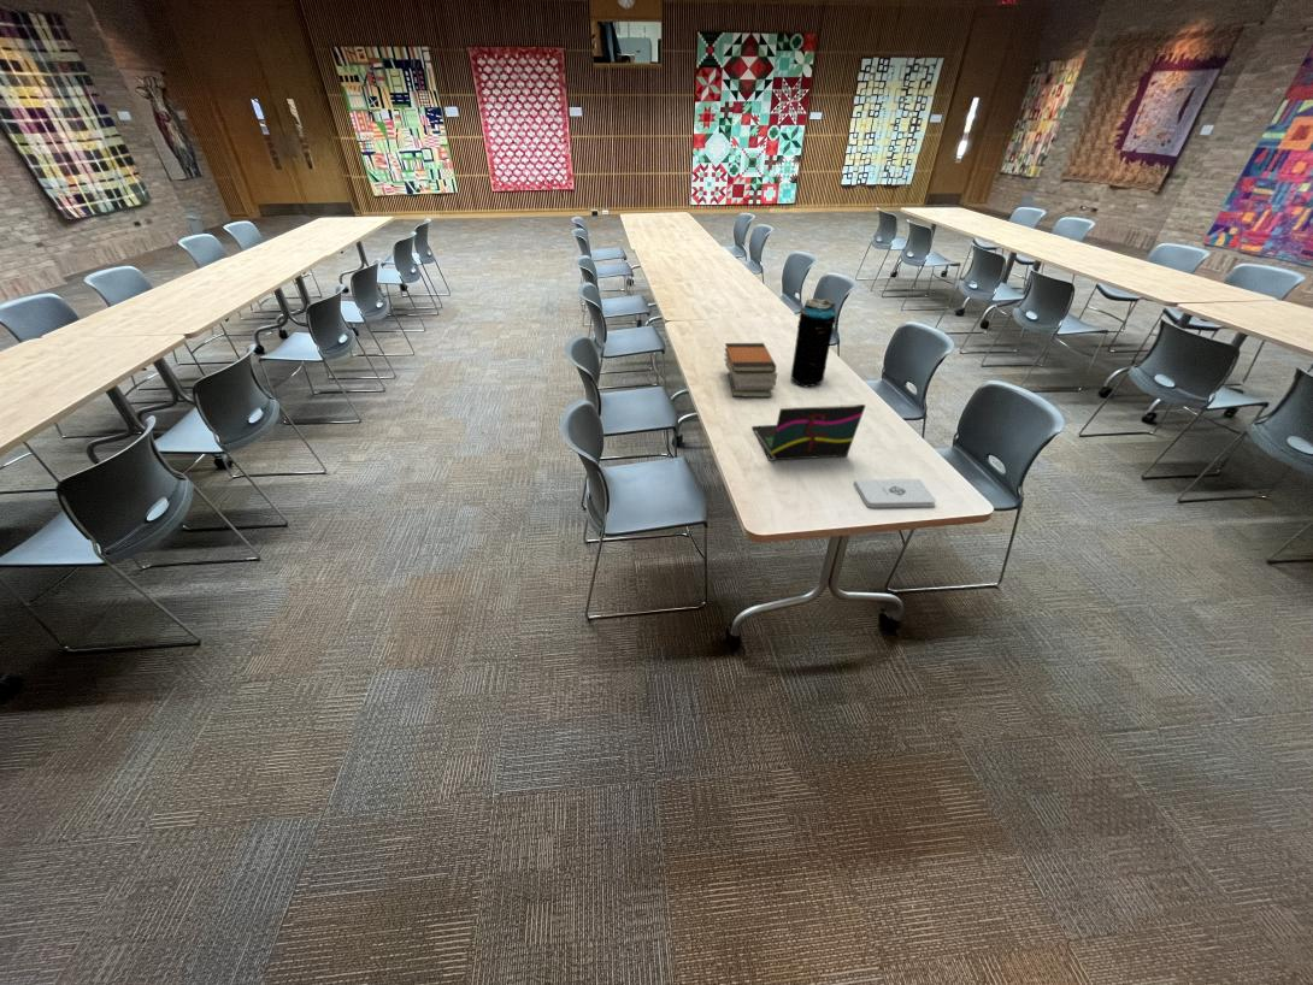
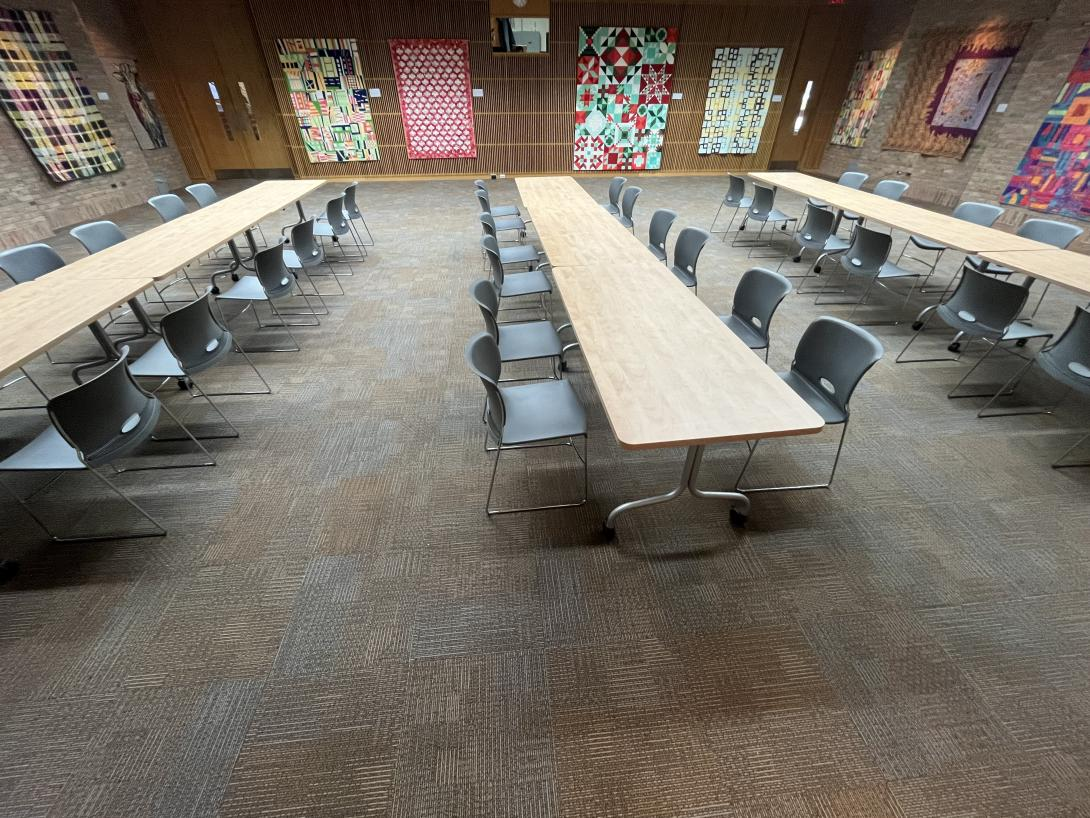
- book stack [723,342,778,399]
- laptop [750,403,866,461]
- beverage can [790,297,837,388]
- notepad [853,478,937,508]
